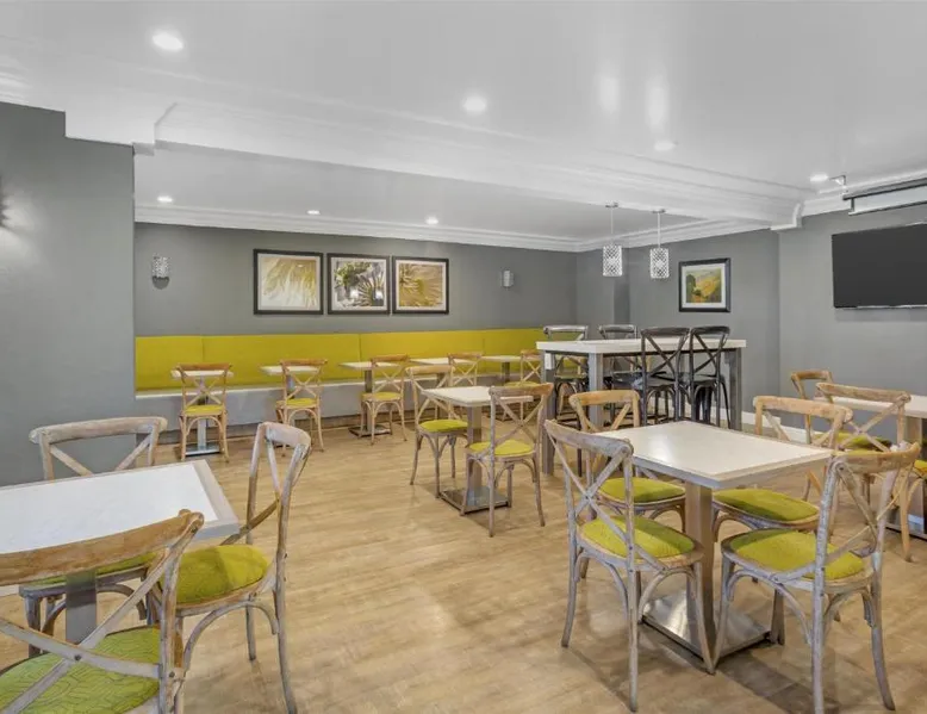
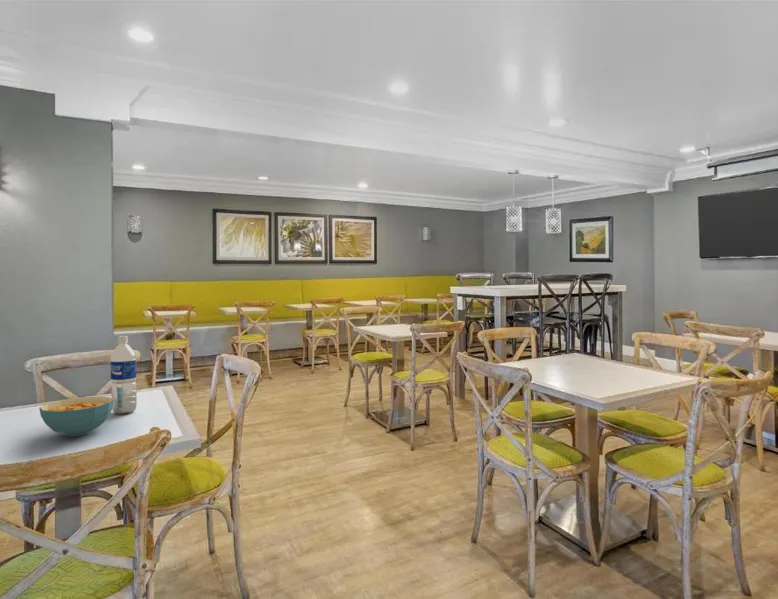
+ water bottle [109,335,138,415]
+ cereal bowl [39,396,114,437]
